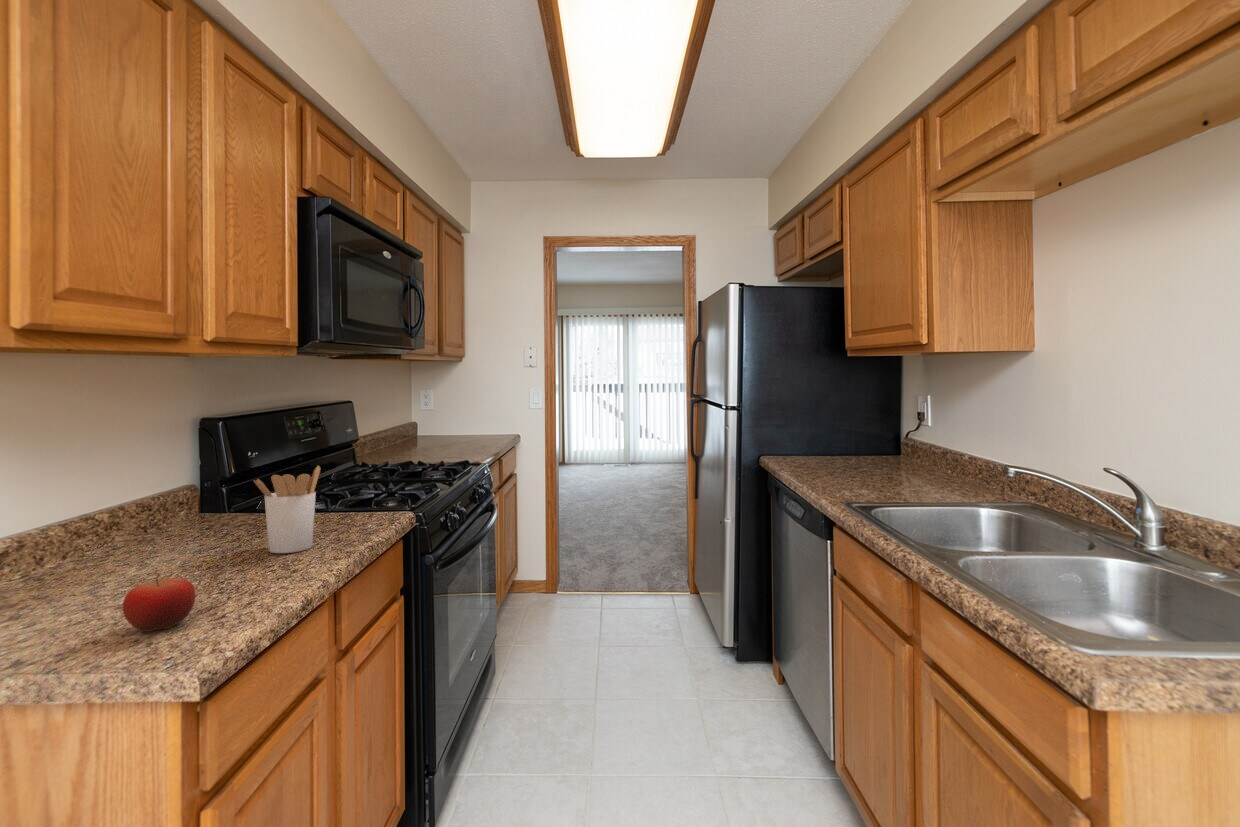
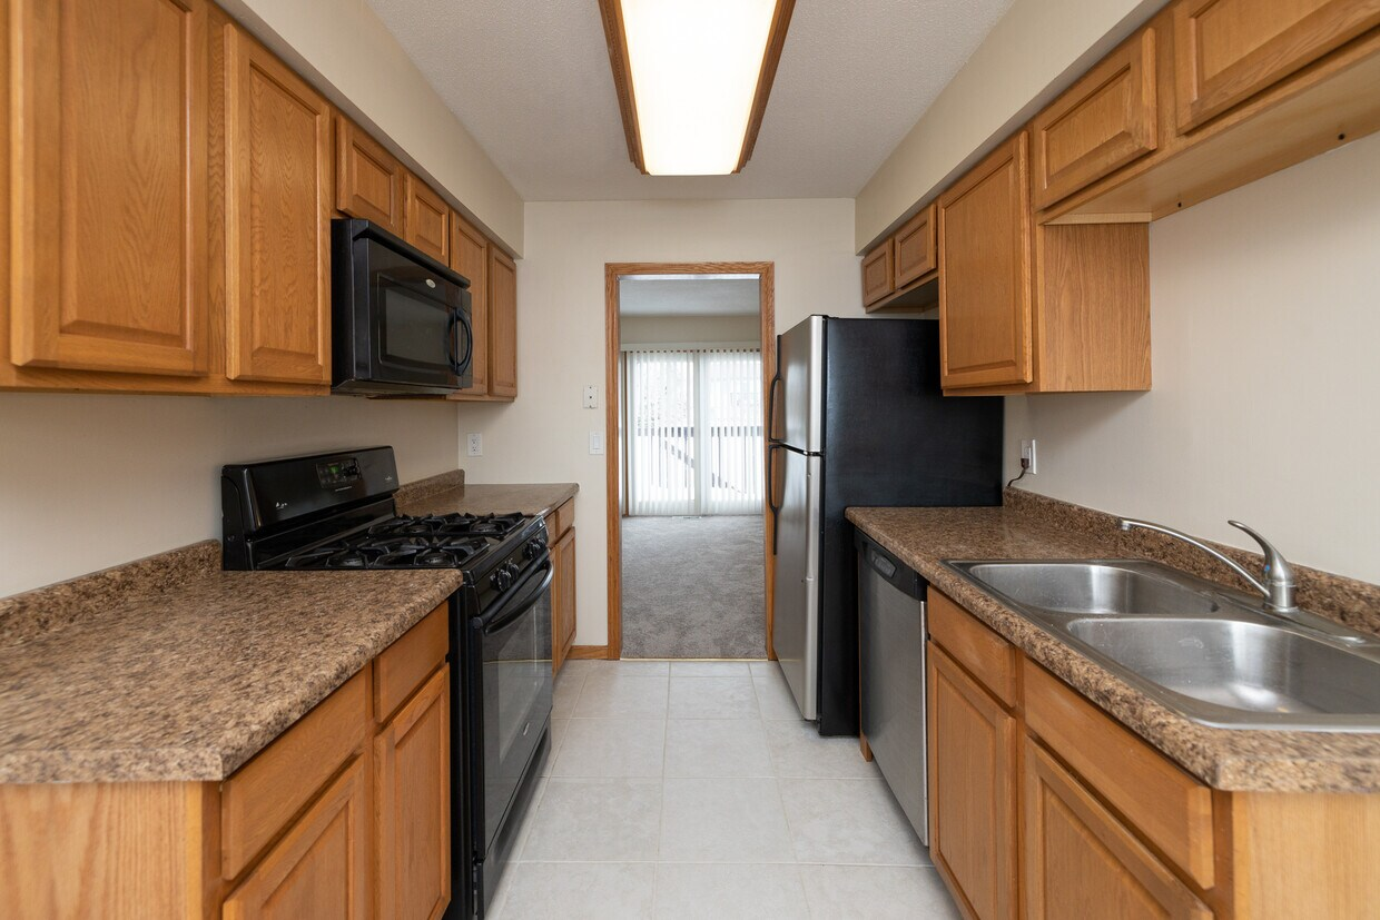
- fruit [122,573,197,633]
- utensil holder [253,465,321,554]
